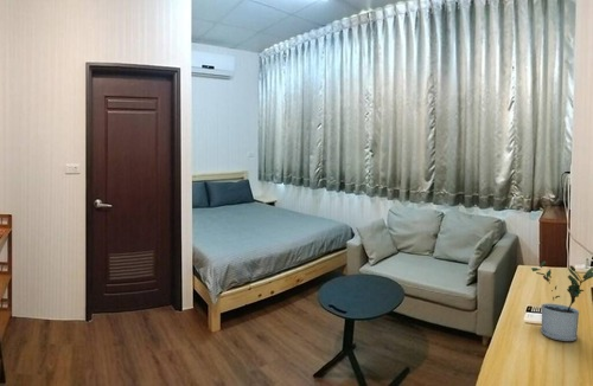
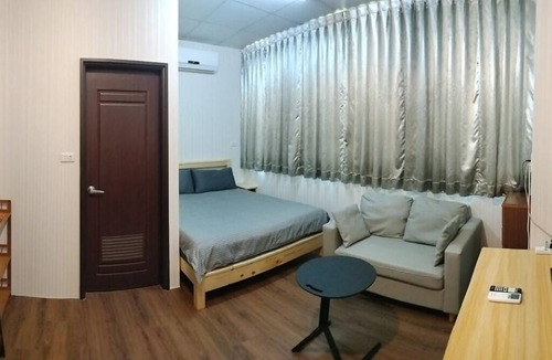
- potted plant [530,260,593,342]
